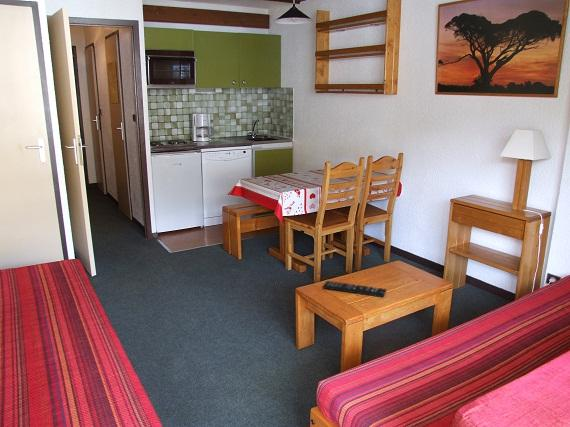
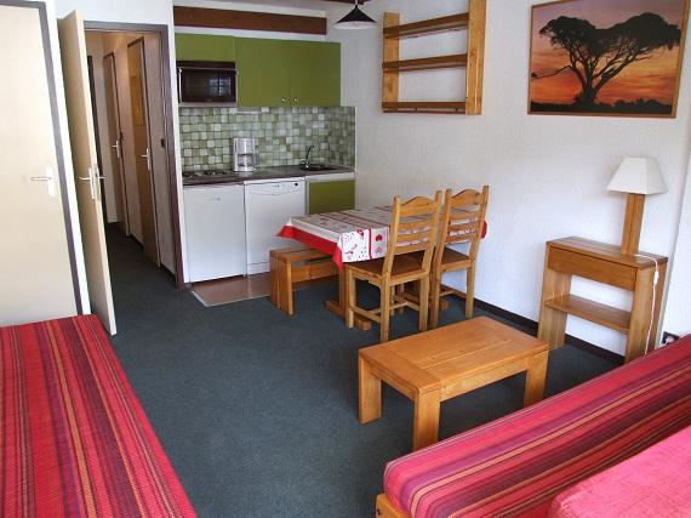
- remote control [322,280,387,298]
